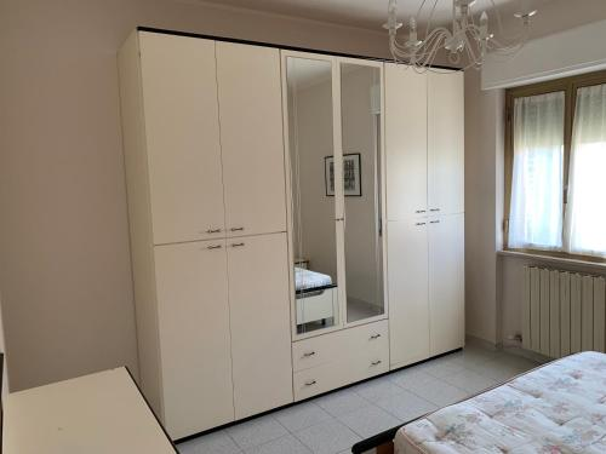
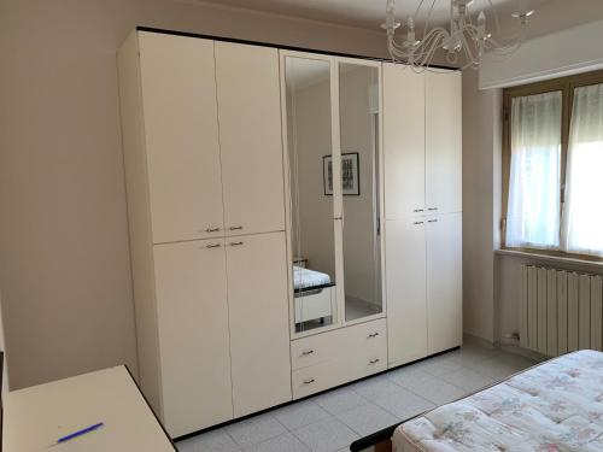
+ pen [55,422,104,444]
